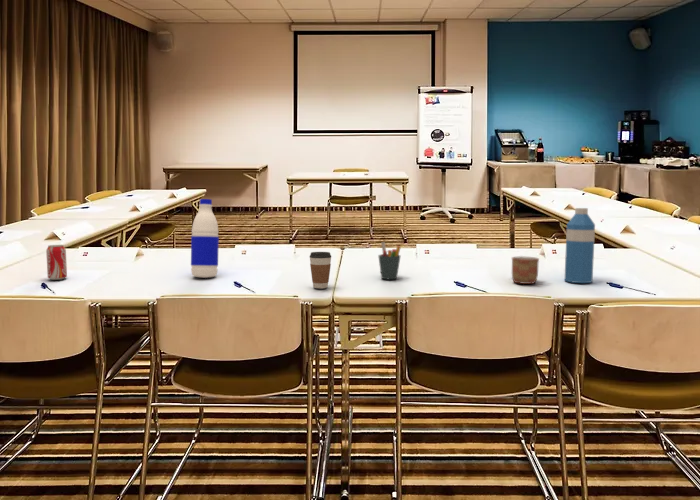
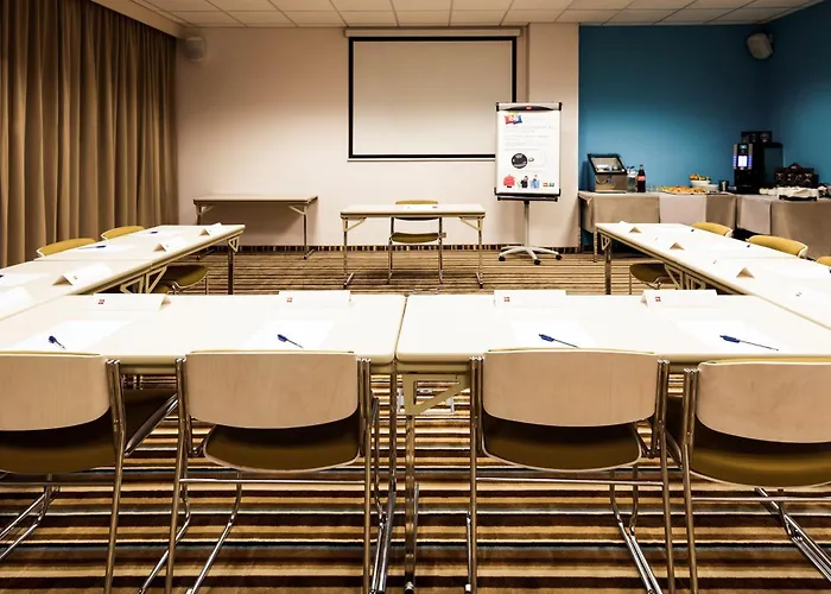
- water bottle [190,198,220,279]
- pen holder [377,241,402,280]
- mug [511,255,540,285]
- water bottle [564,207,596,284]
- coffee cup [309,251,332,290]
- beverage can [45,244,68,281]
